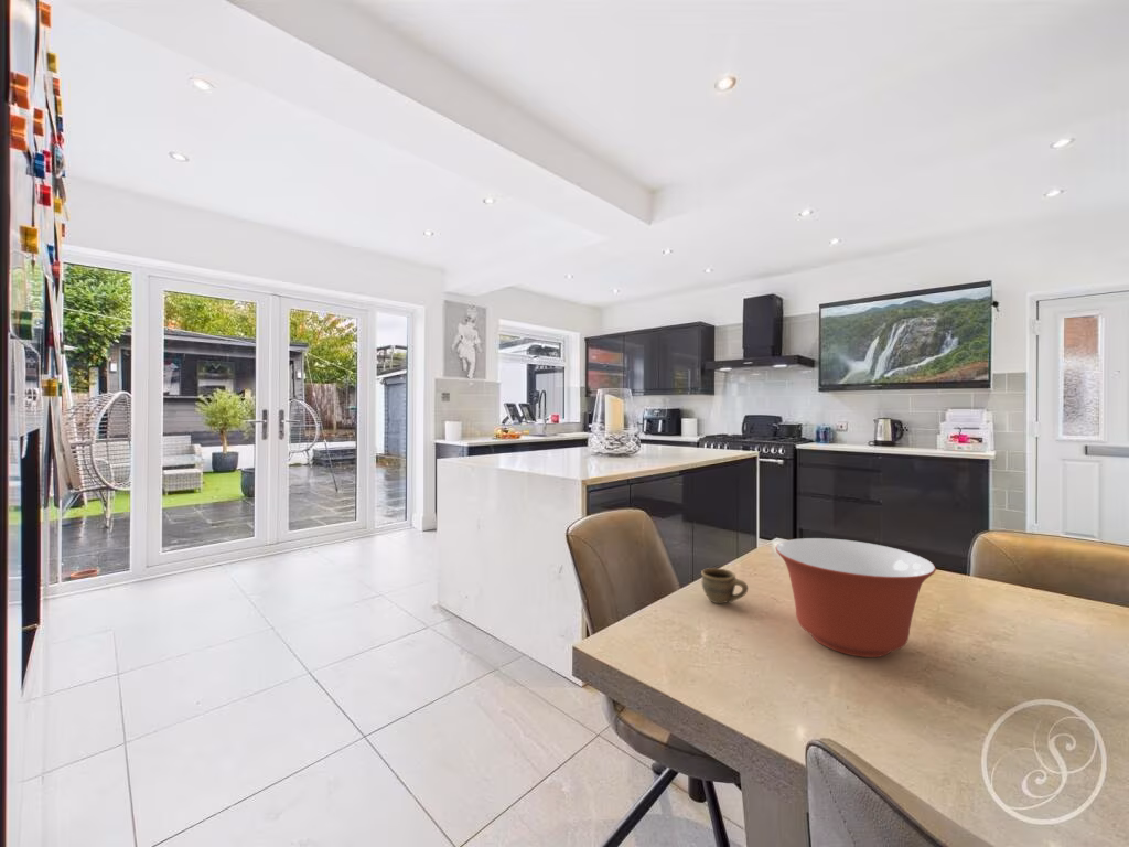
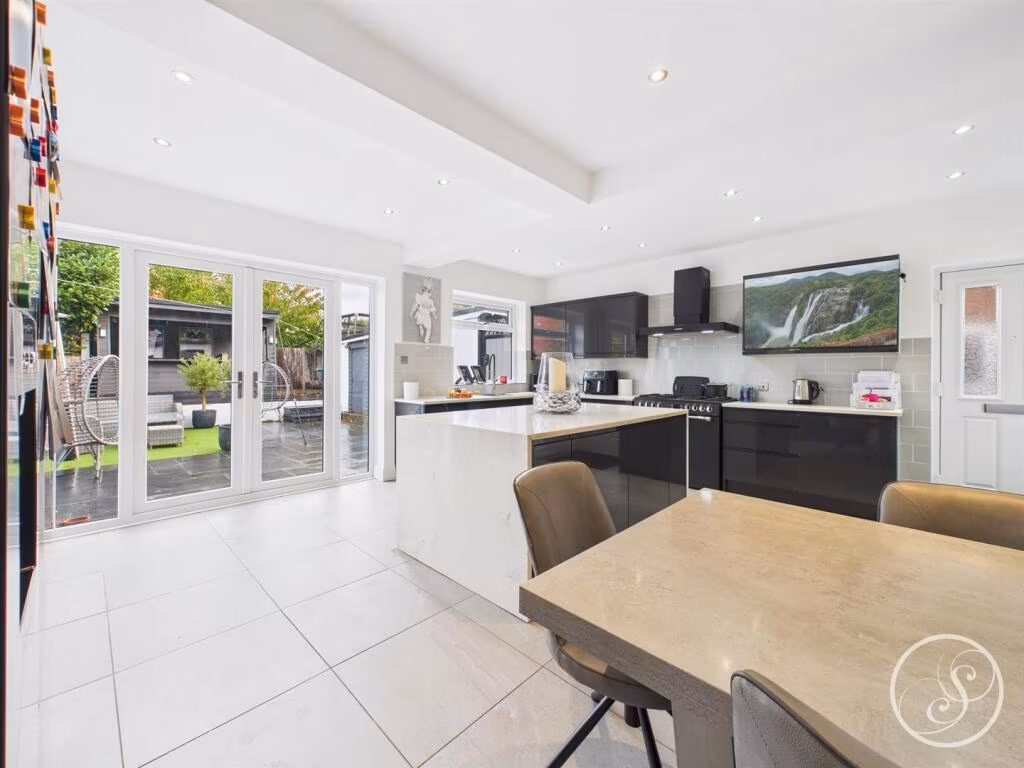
- mixing bowl [775,537,937,658]
- cup [700,567,749,604]
